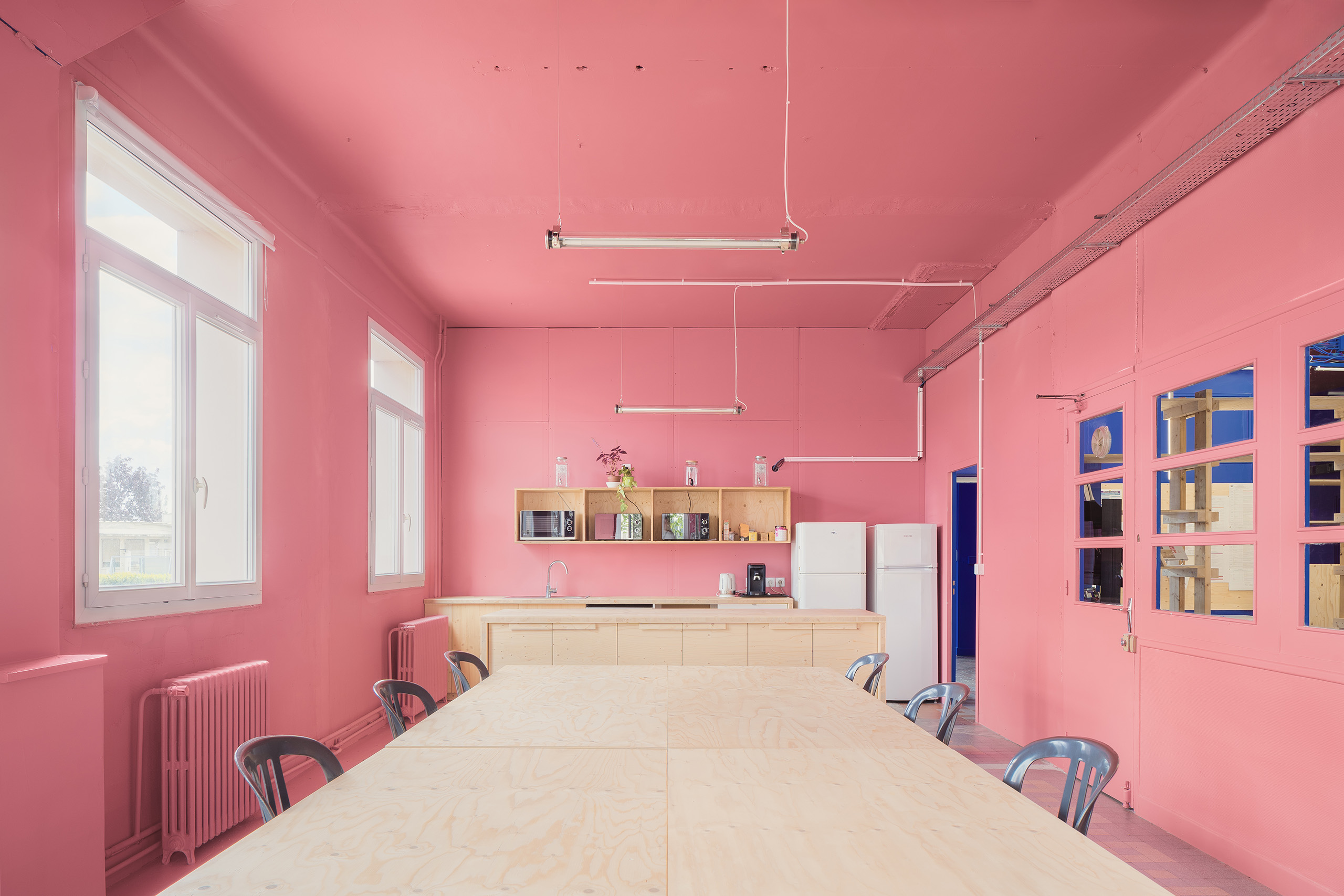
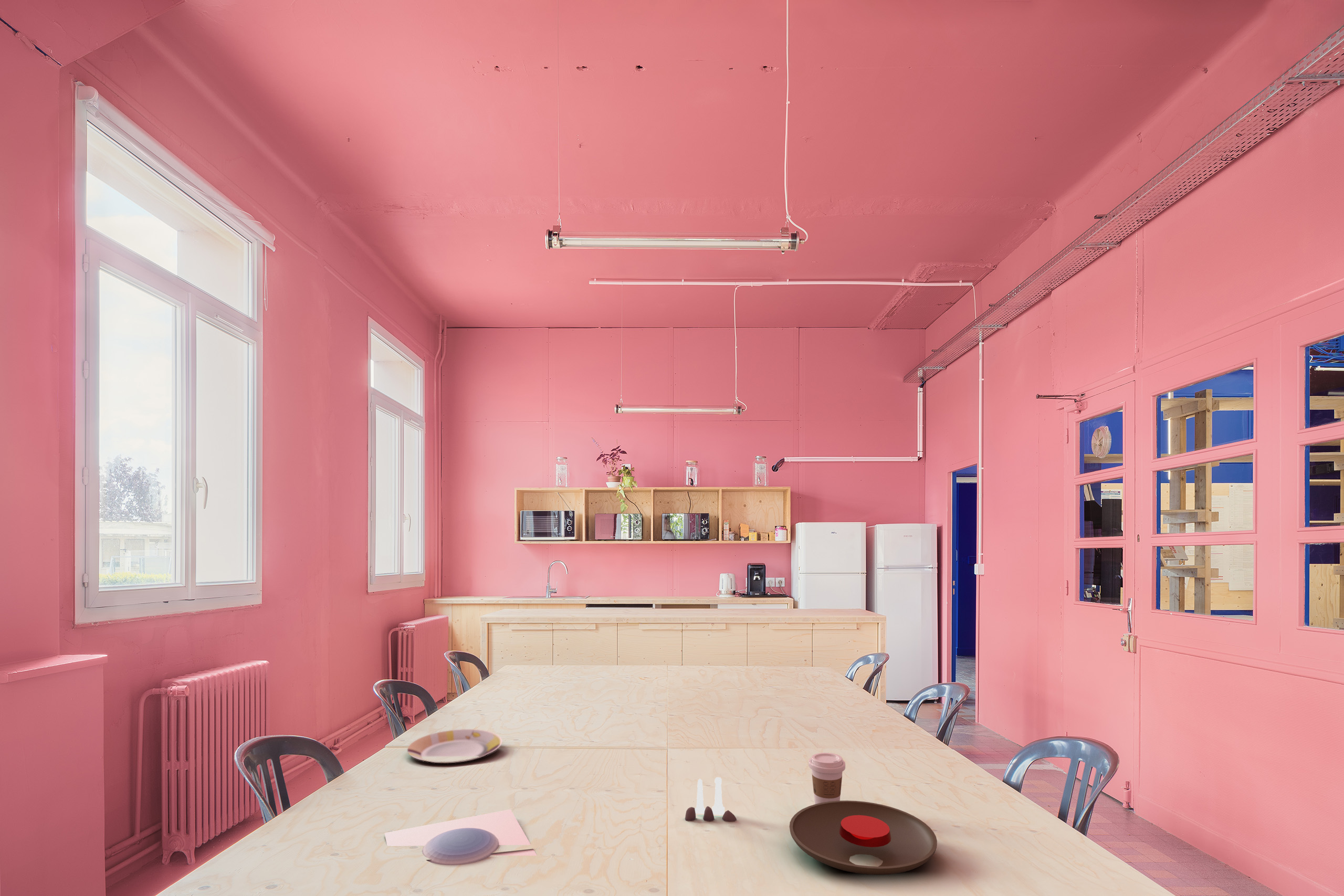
+ plate [384,809,538,866]
+ coffee cup [808,752,846,804]
+ plate [407,729,503,764]
+ plate [789,800,938,876]
+ salt and pepper shaker set [685,777,737,822]
